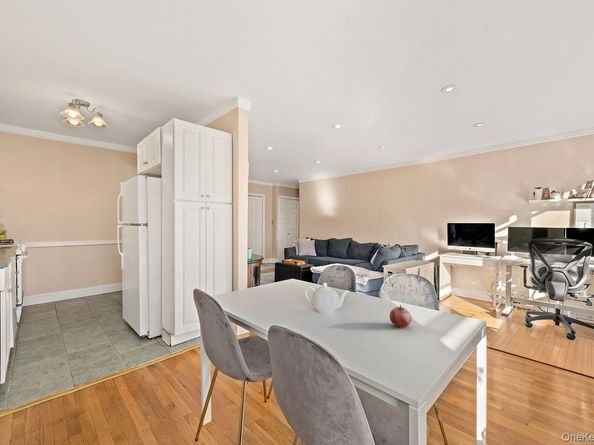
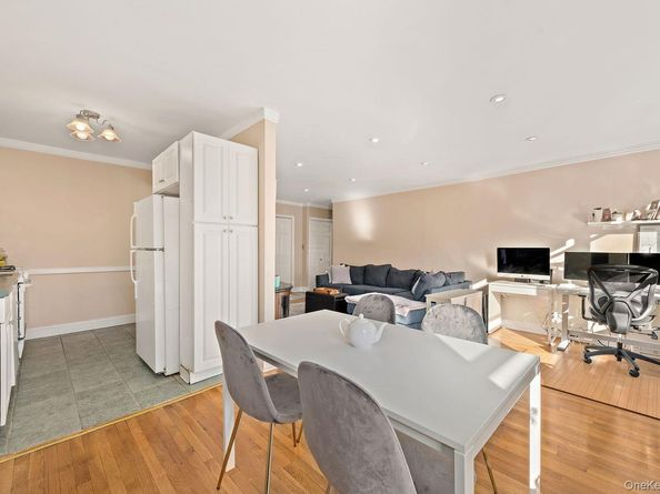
- fruit [389,304,413,328]
